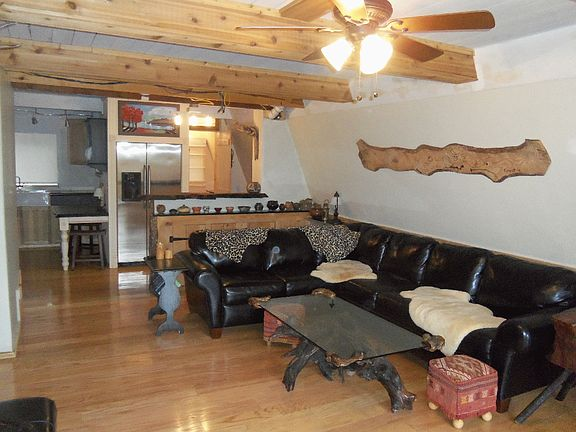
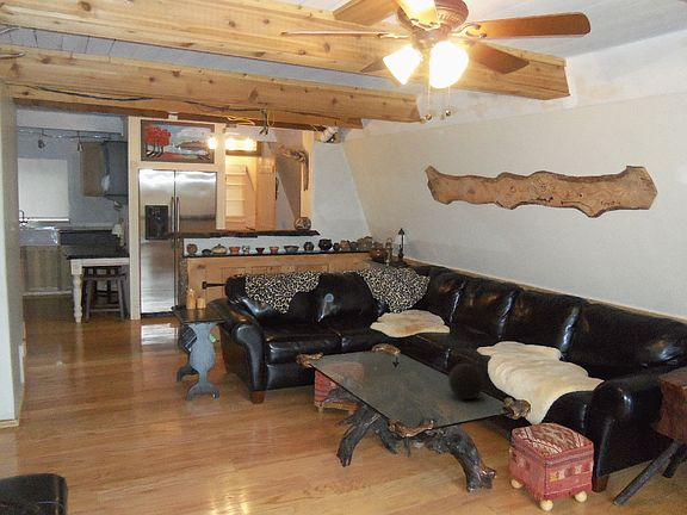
+ decorative orb [447,362,485,401]
